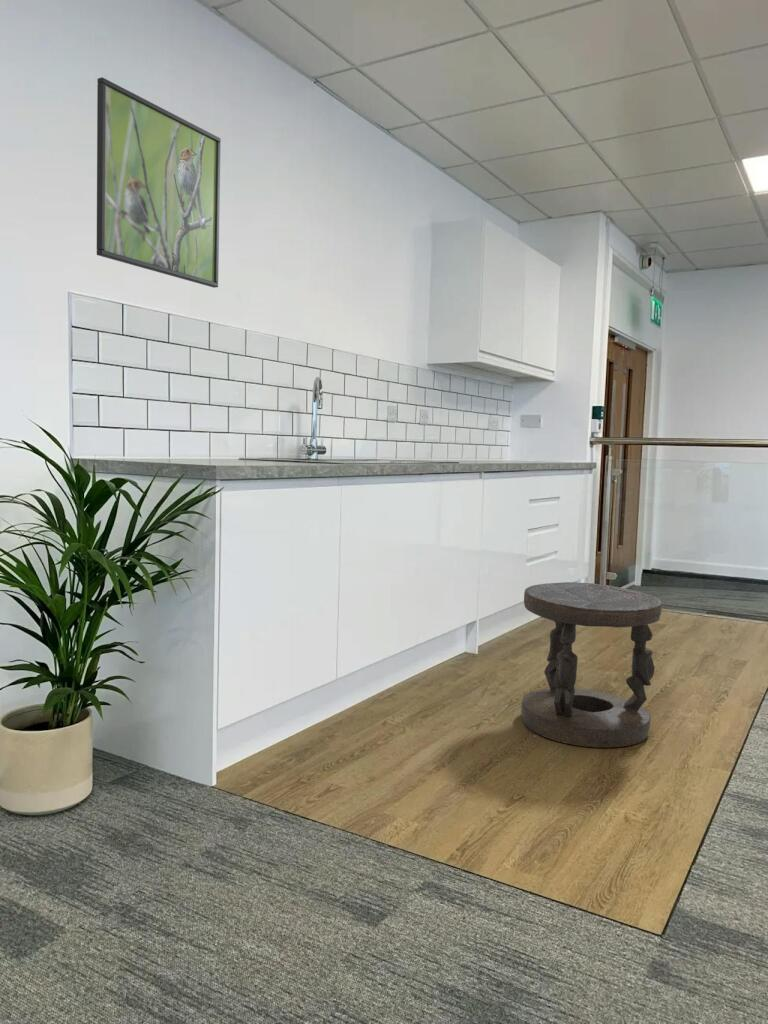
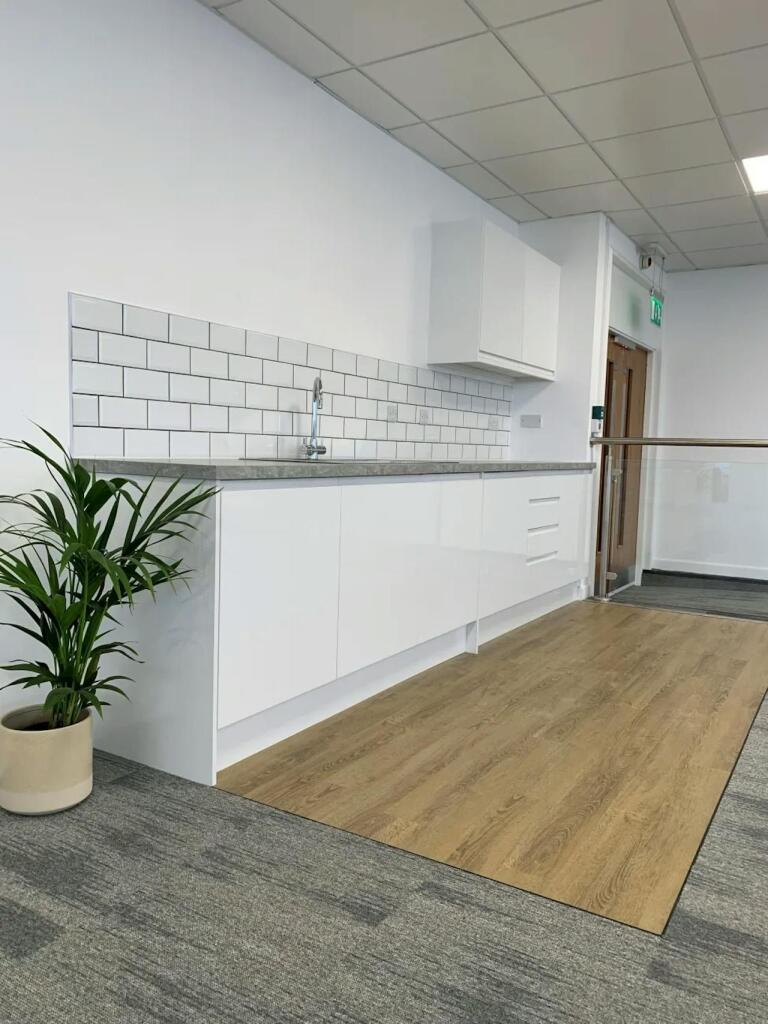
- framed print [96,77,222,288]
- stool [520,581,663,749]
